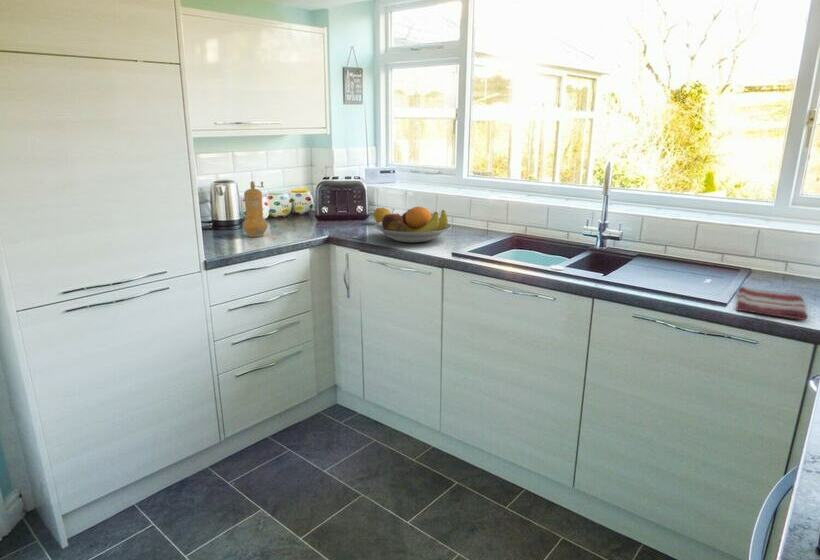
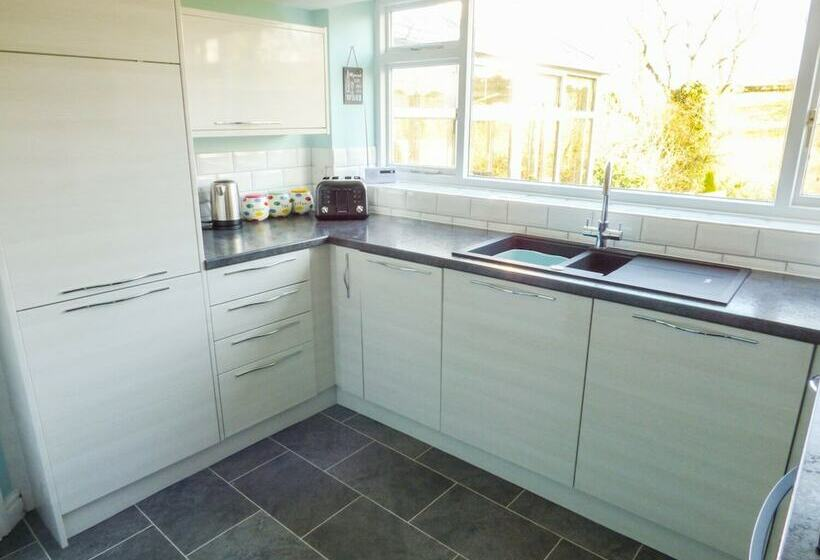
- apple [373,206,392,223]
- pepper mill [242,180,269,238]
- dish towel [735,285,809,321]
- fruit bowl [372,206,453,244]
